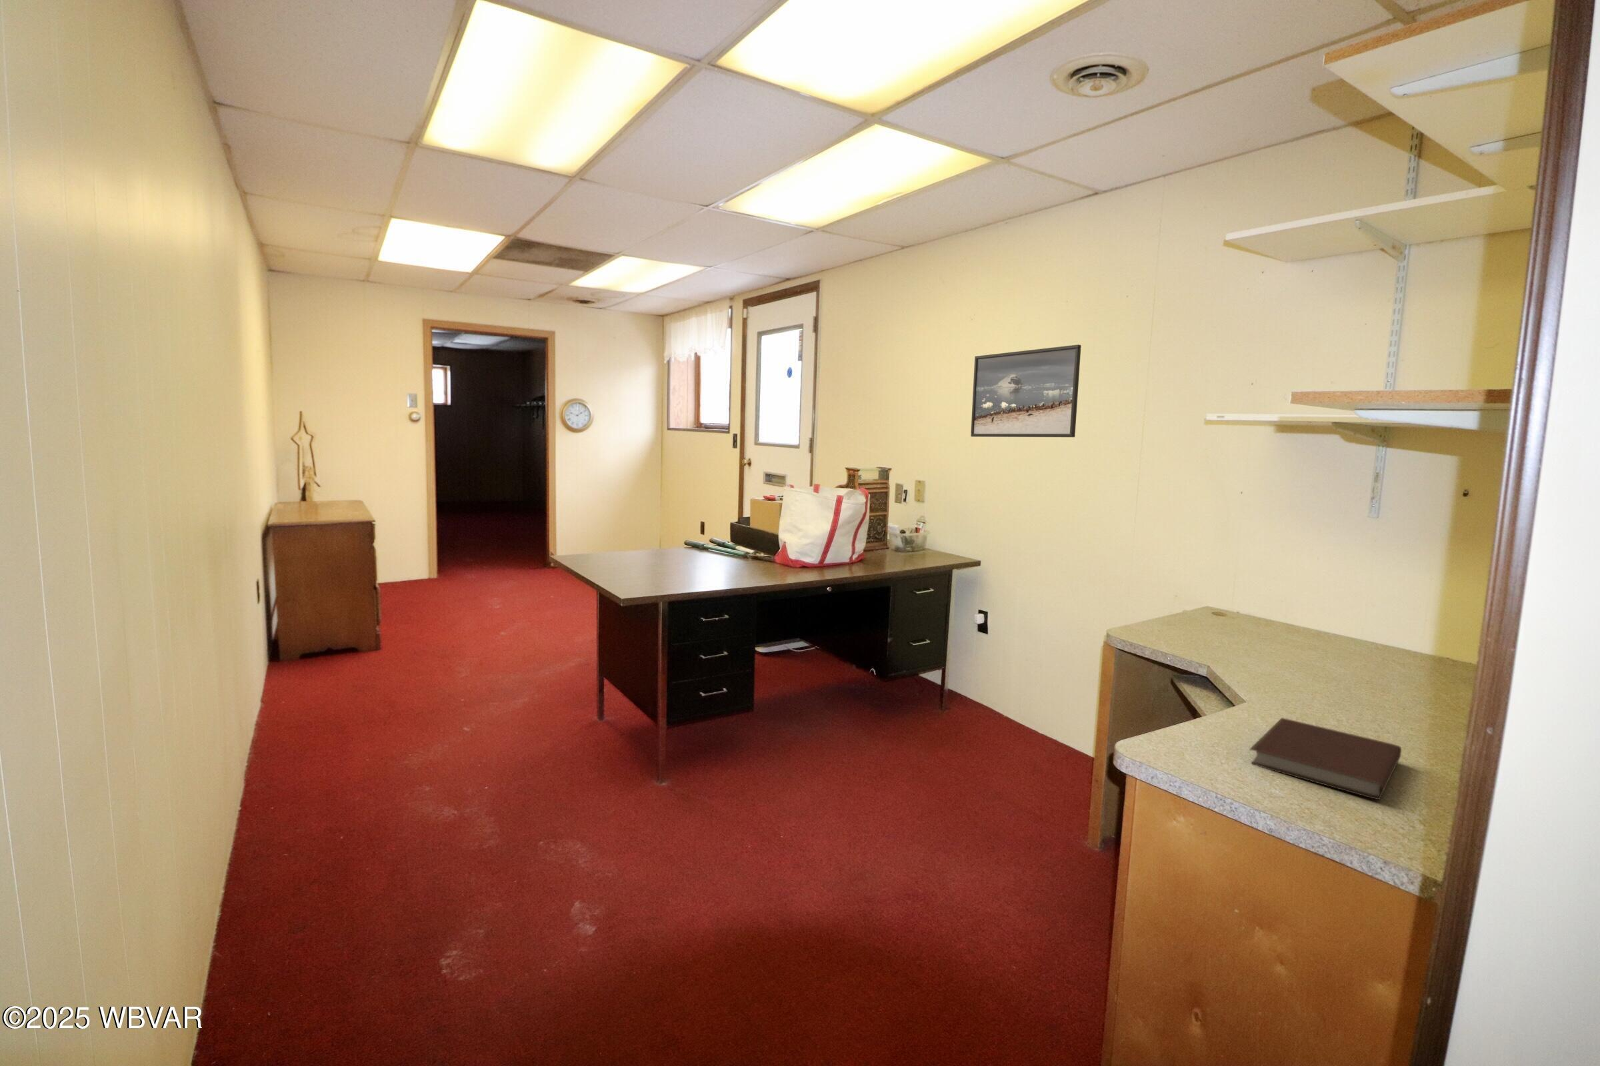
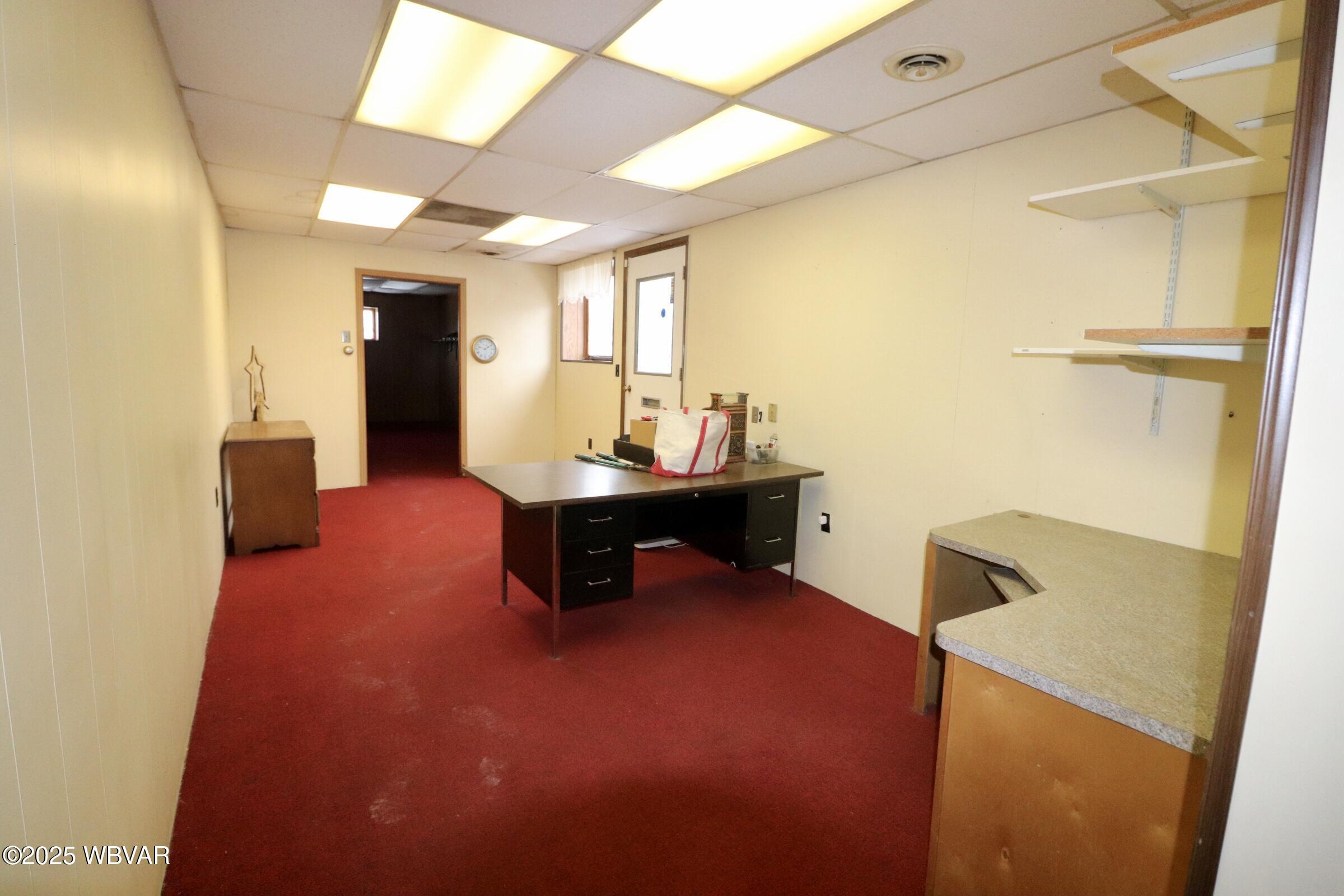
- notebook [1249,717,1402,801]
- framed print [970,344,1082,438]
